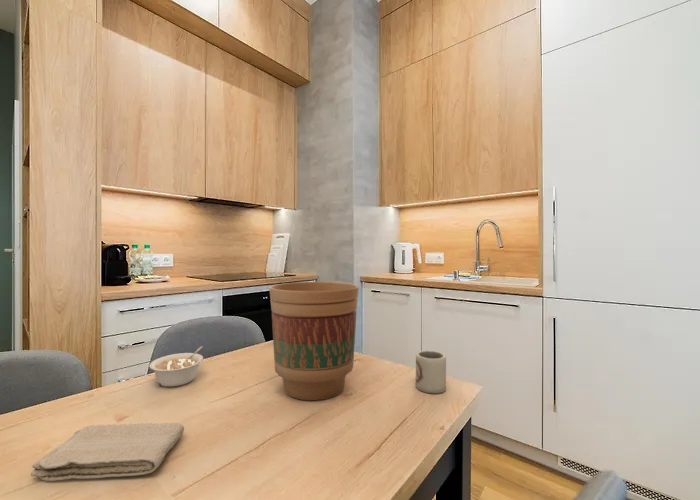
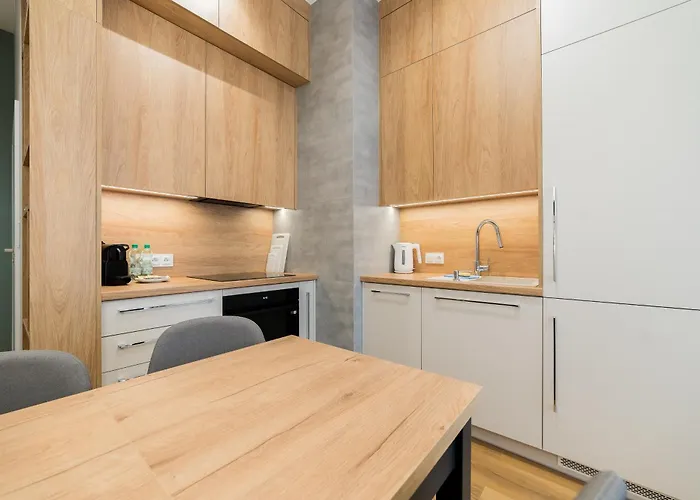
- flower pot [268,281,360,402]
- cup [415,349,447,395]
- legume [148,346,204,388]
- washcloth [30,422,185,482]
